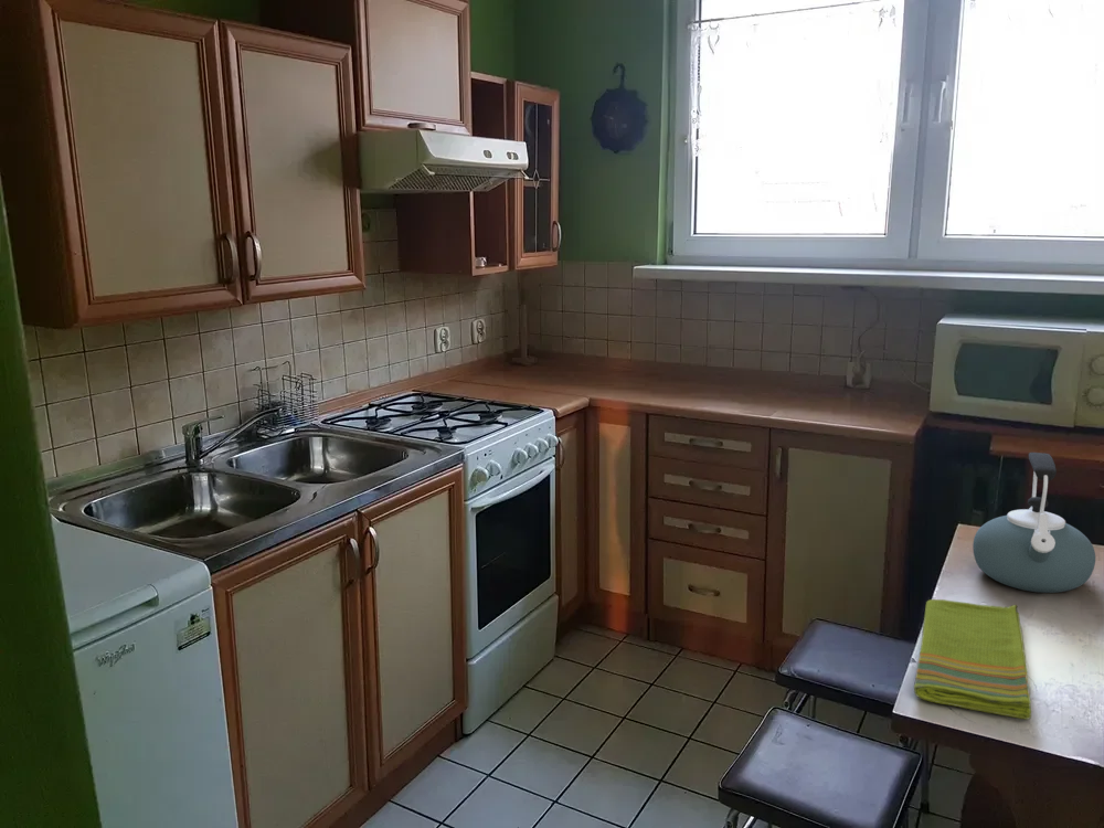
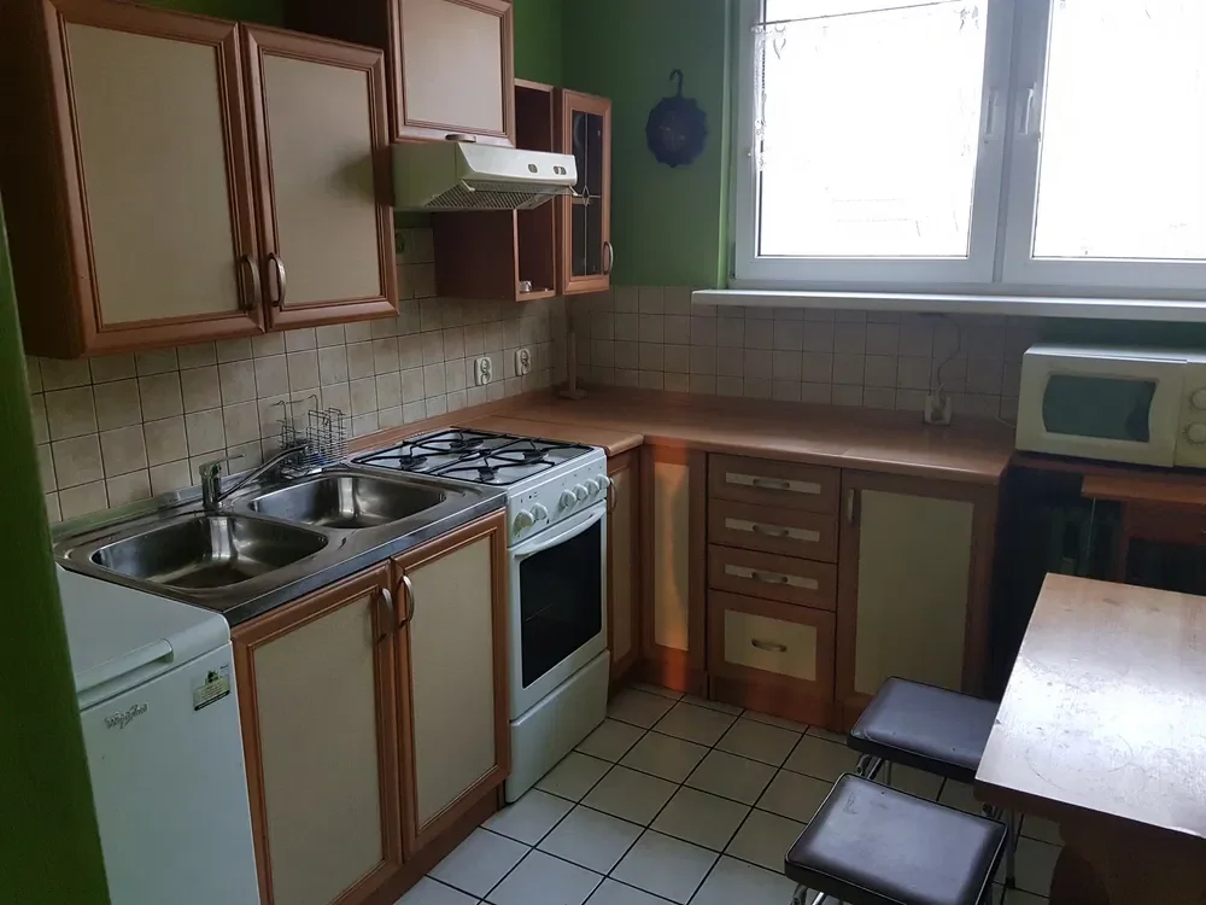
- dish towel [913,598,1032,721]
- kettle [972,452,1096,594]
